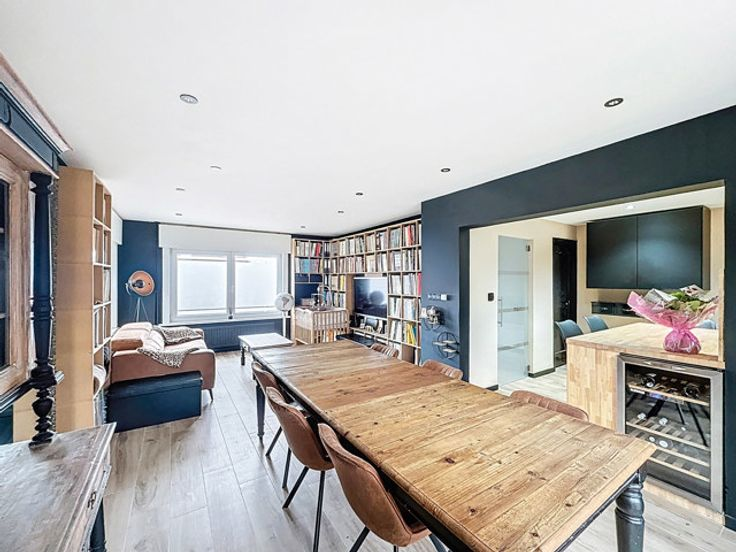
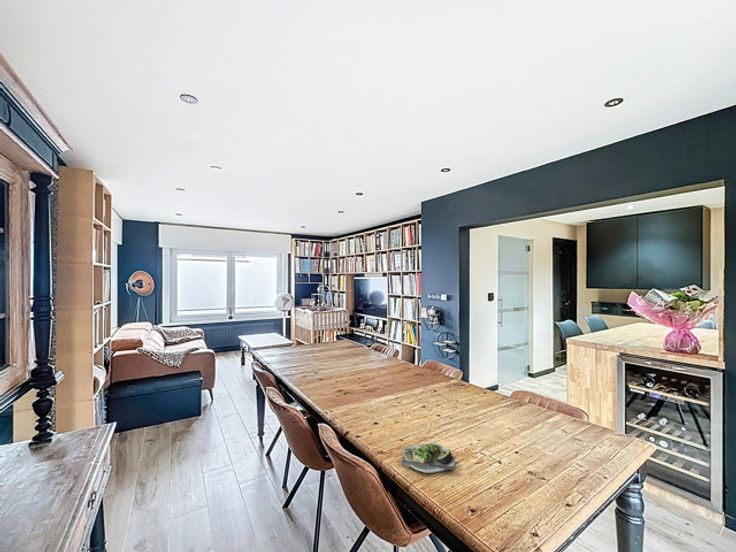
+ salad plate [400,442,457,474]
